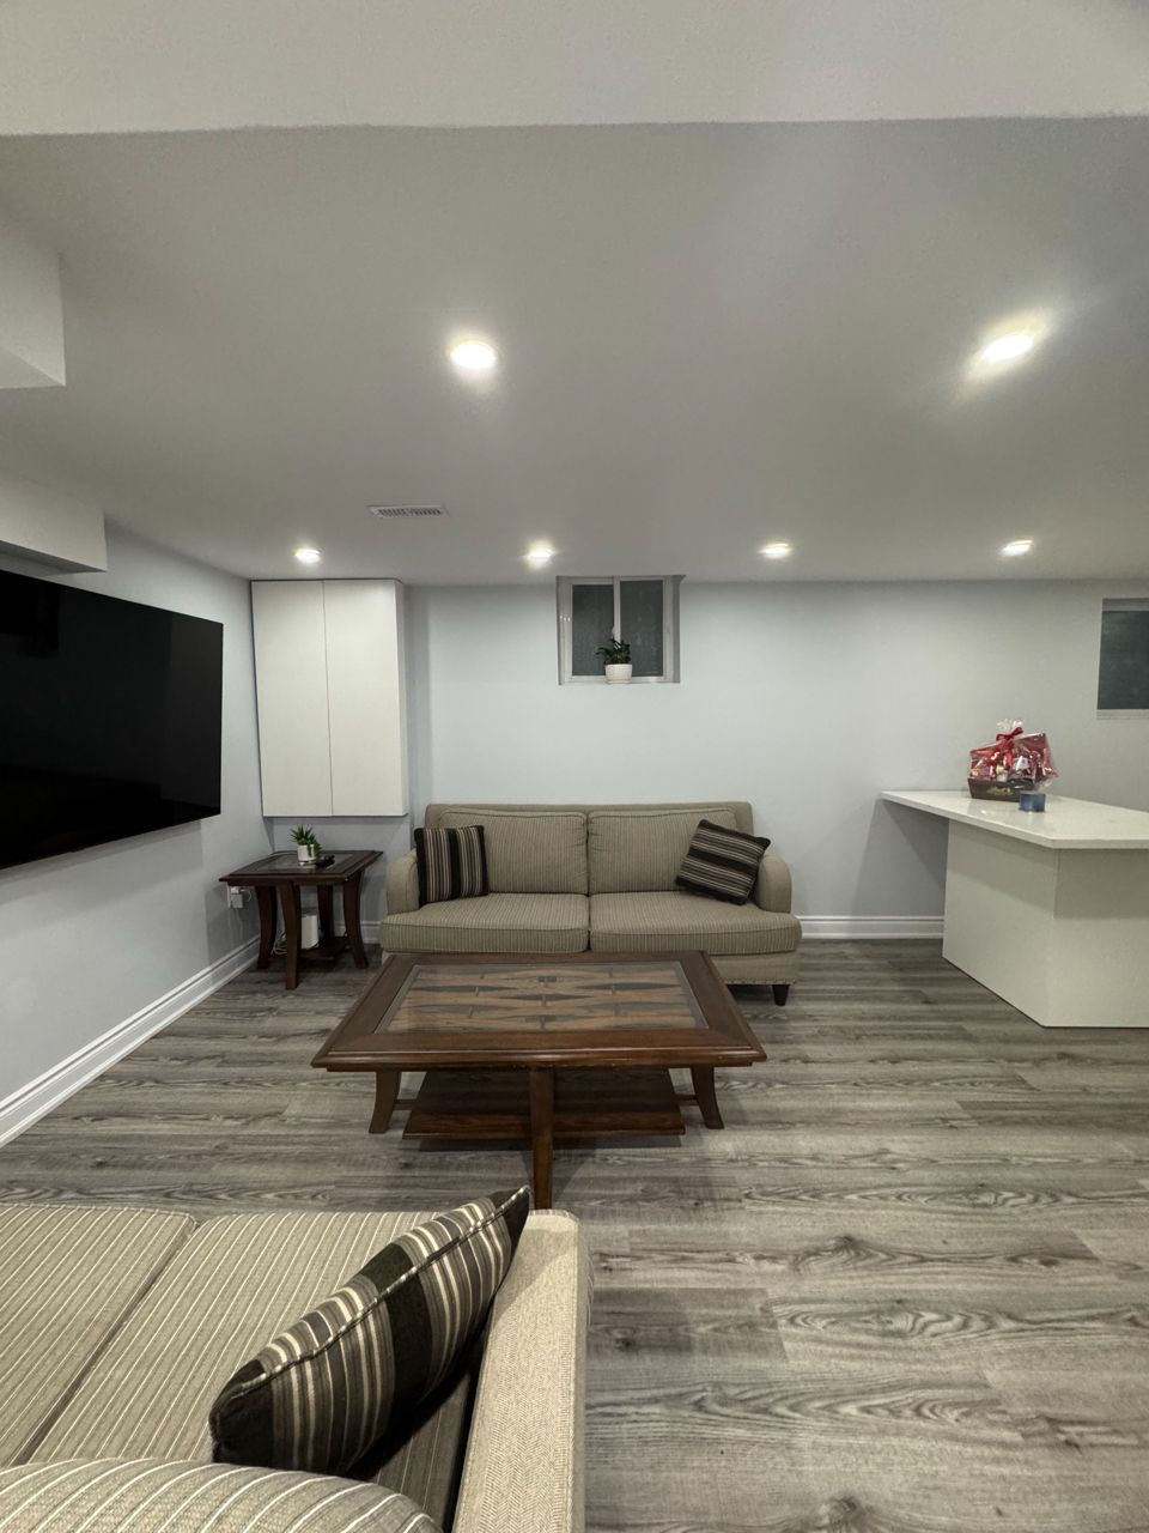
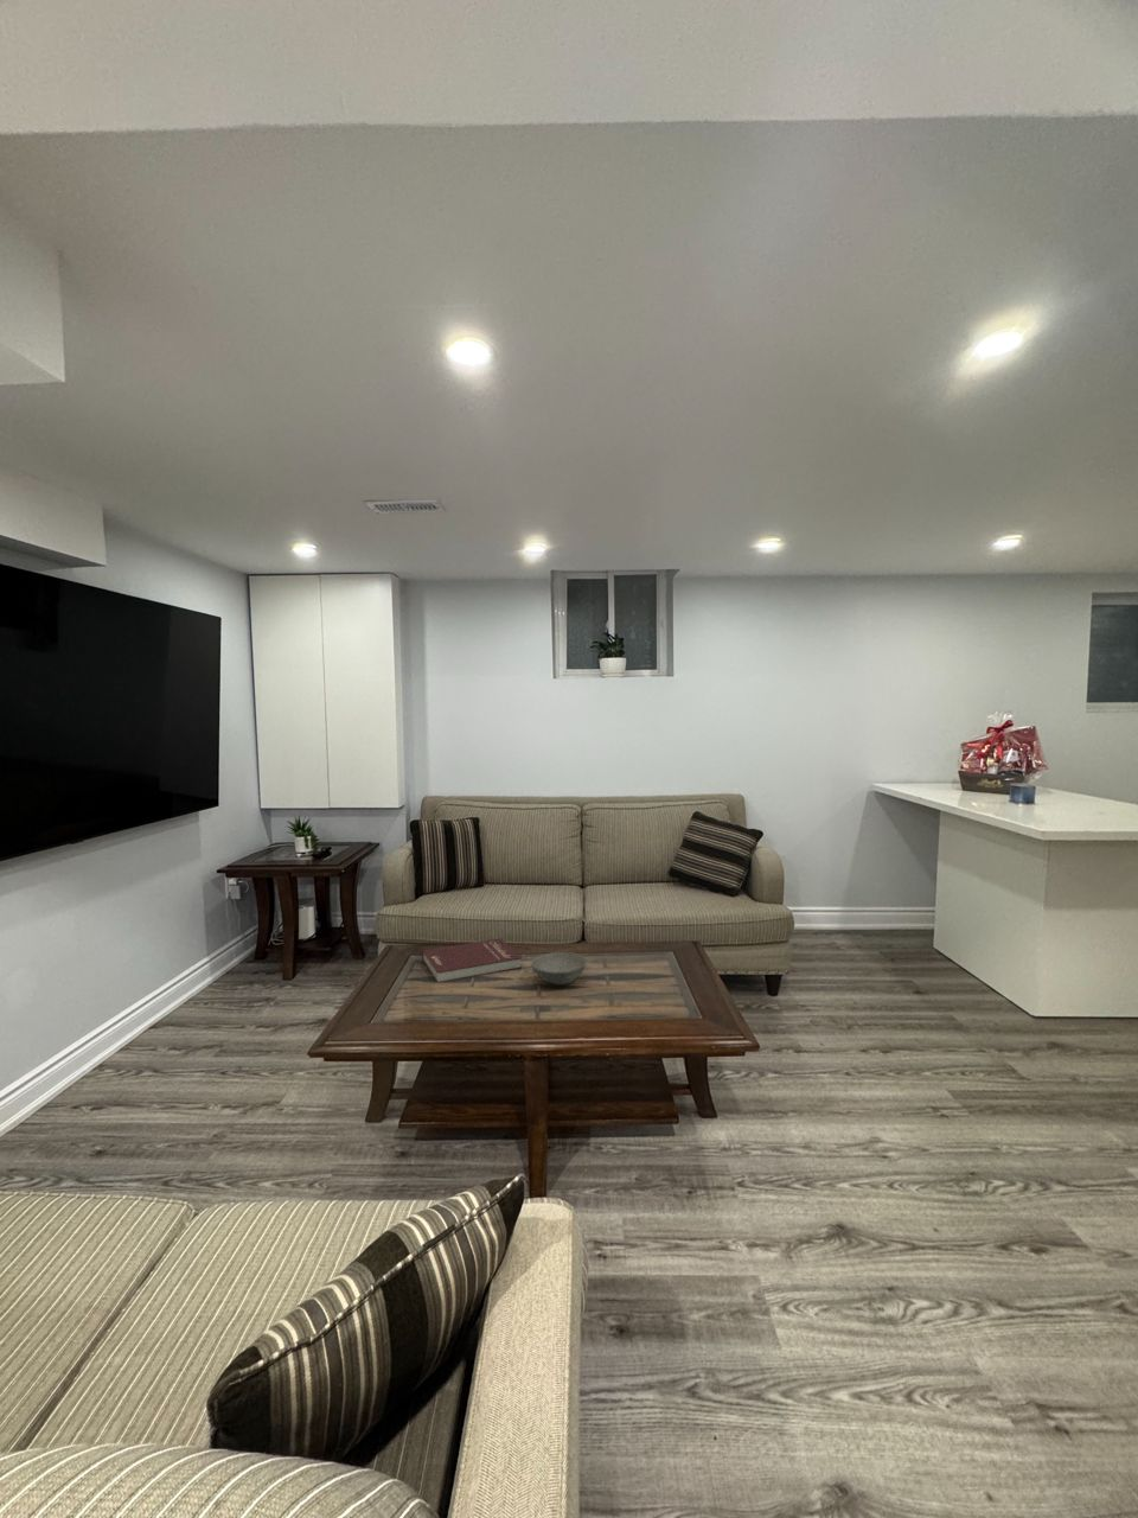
+ book [421,937,522,984]
+ soup bowl [530,951,588,986]
